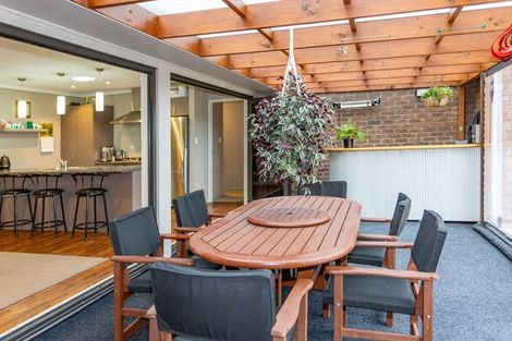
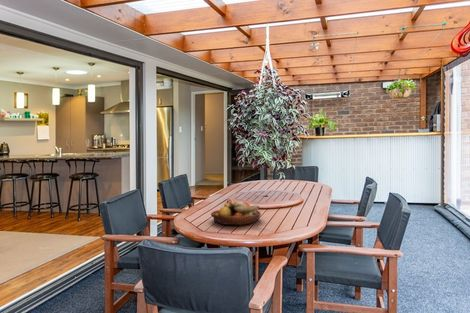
+ fruit bowl [210,200,262,226]
